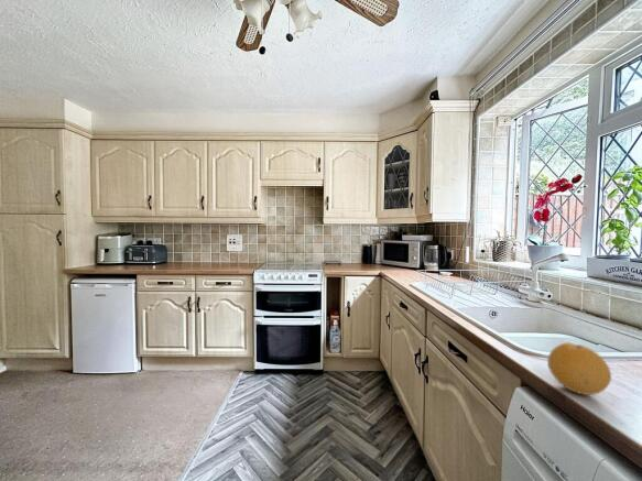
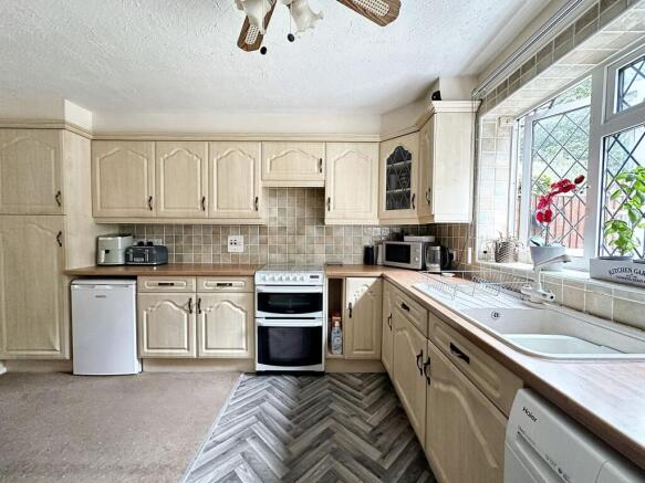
- fruit [546,341,612,396]
